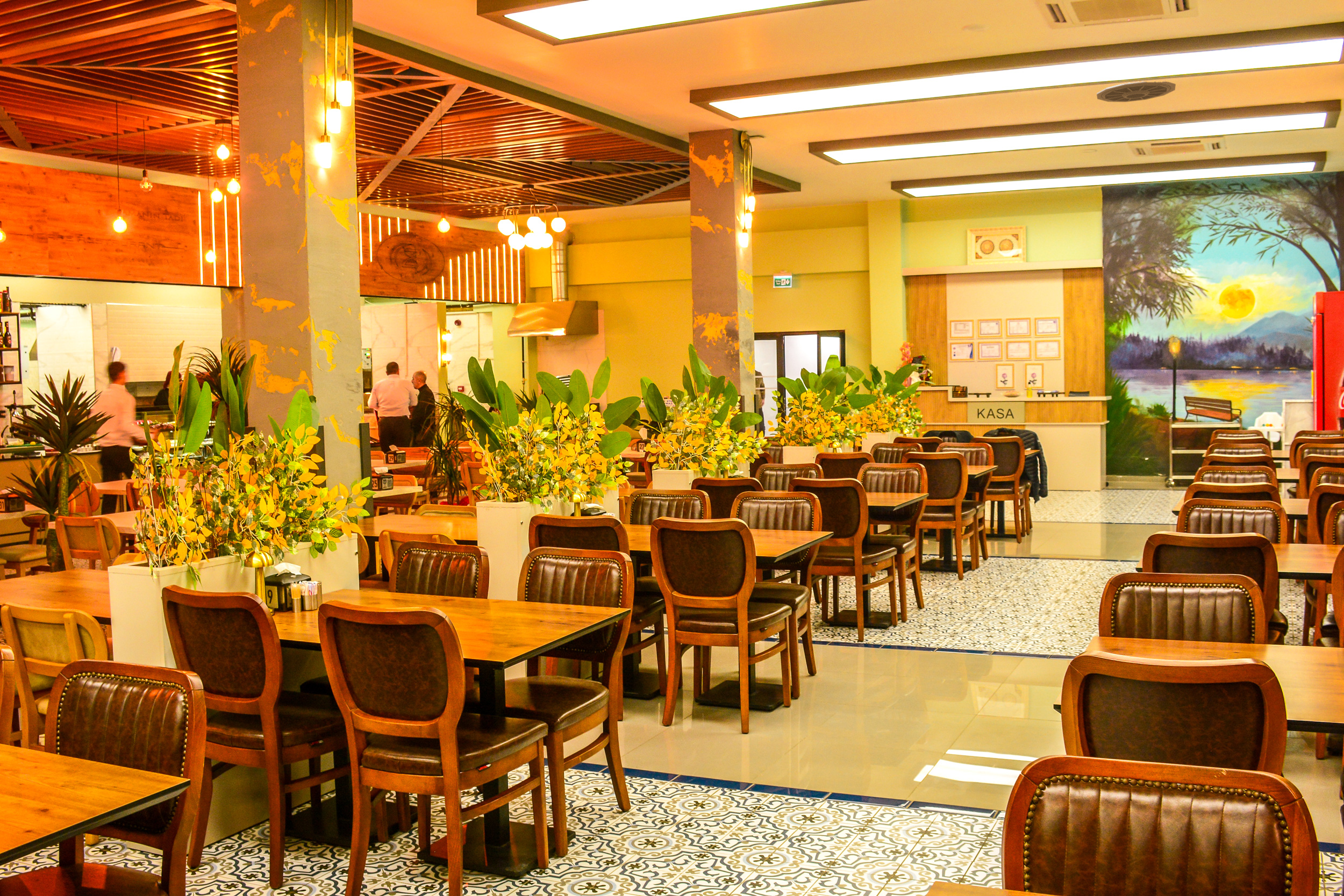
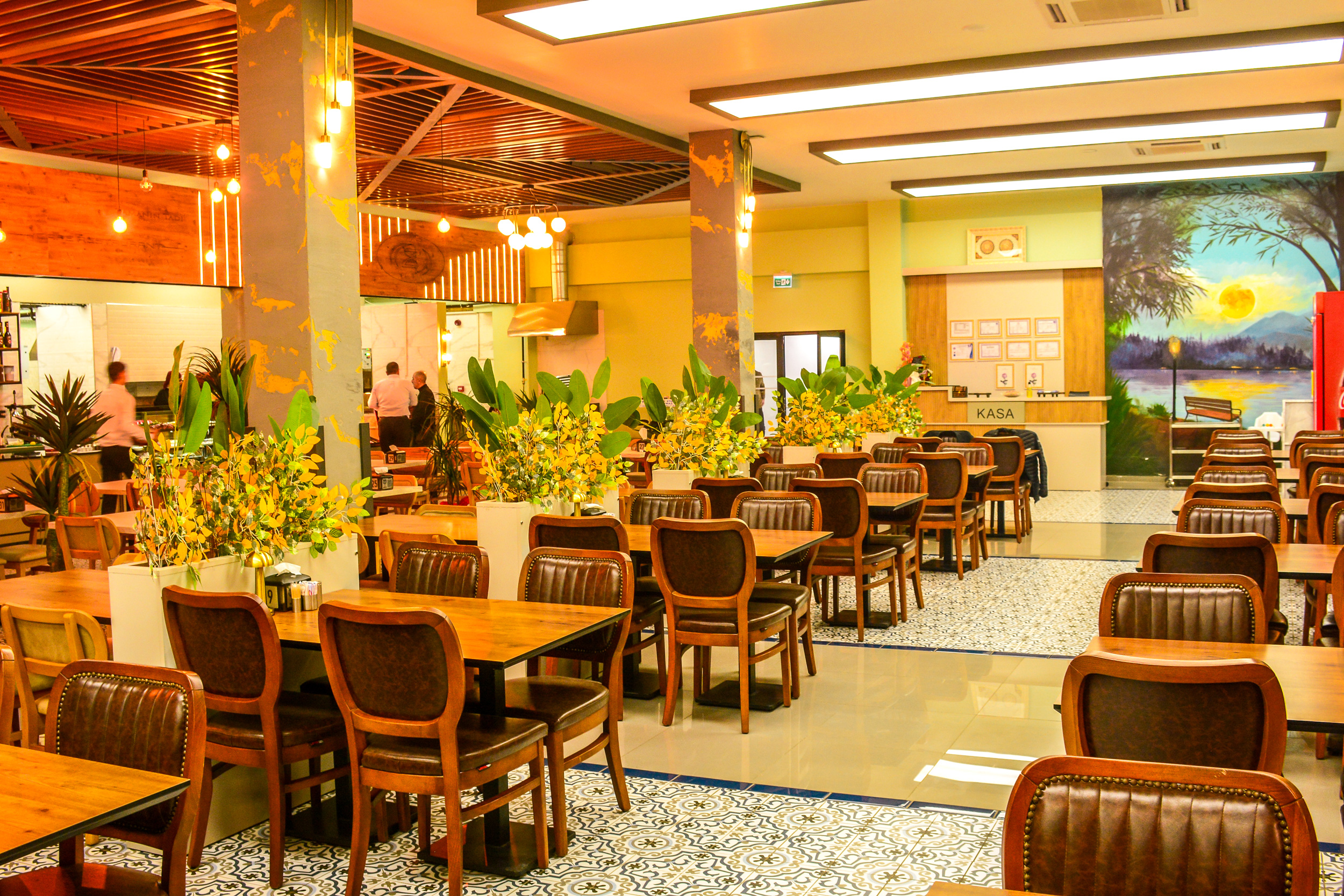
- ceiling vent [1096,81,1176,103]
